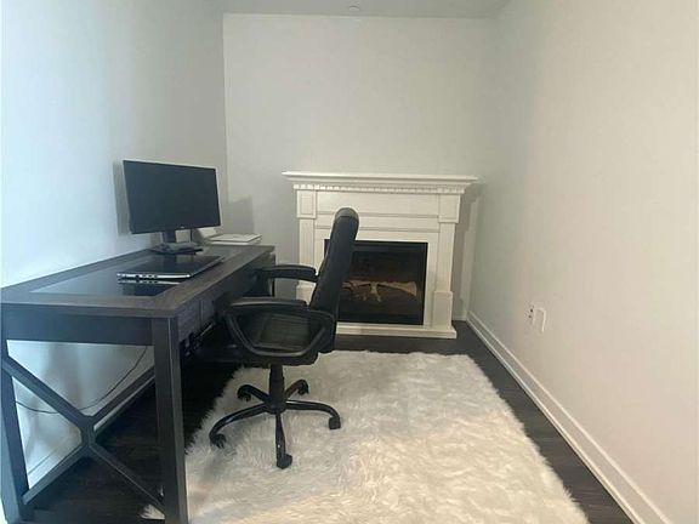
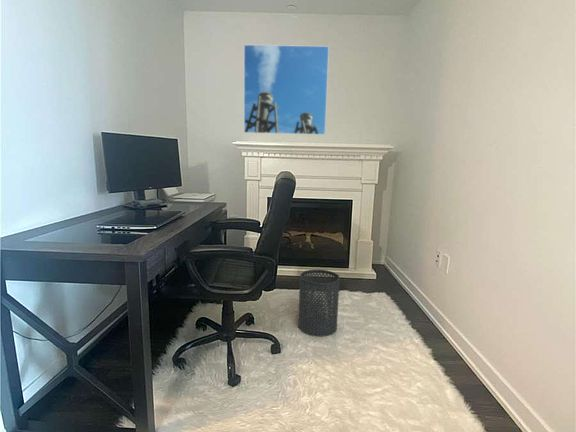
+ trash can [297,268,341,338]
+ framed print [243,44,330,136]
